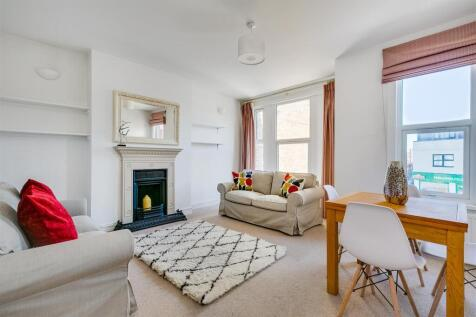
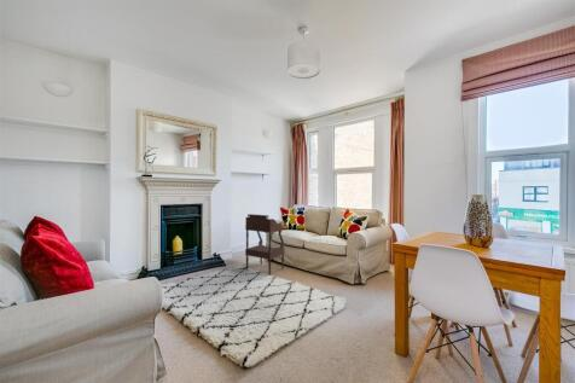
+ side table [244,213,286,277]
